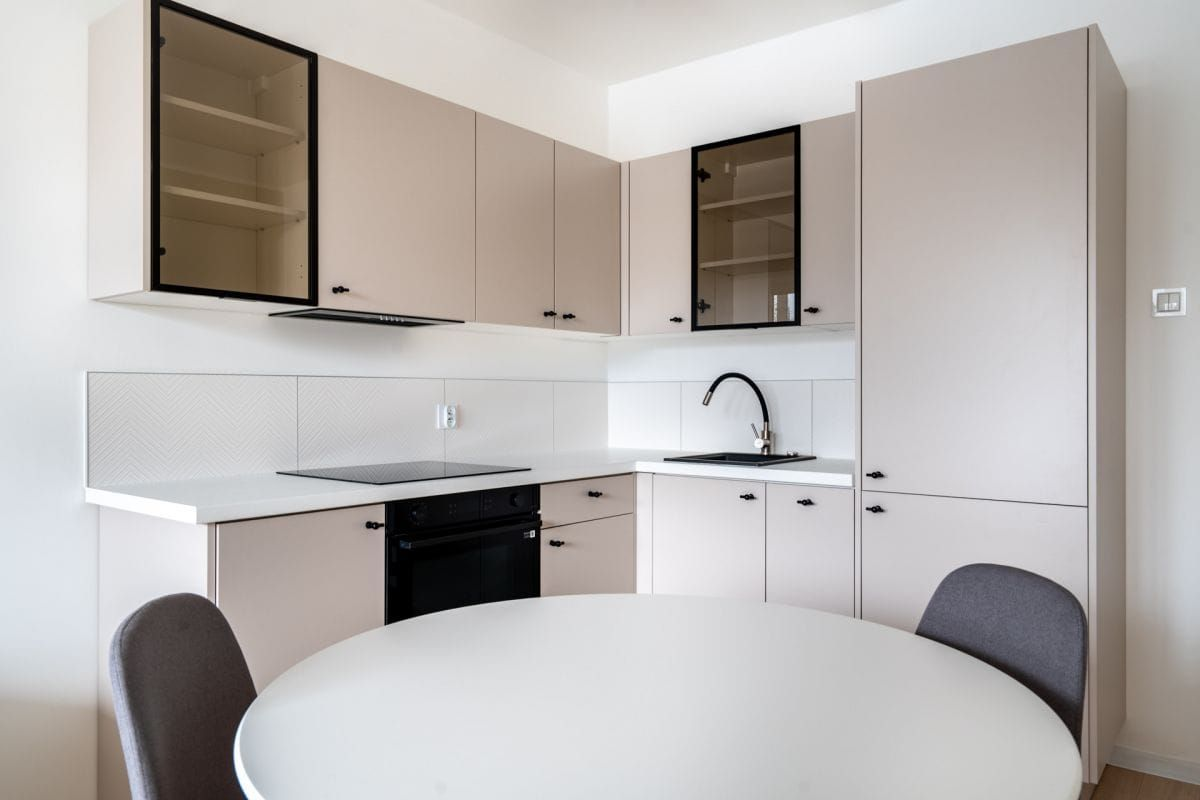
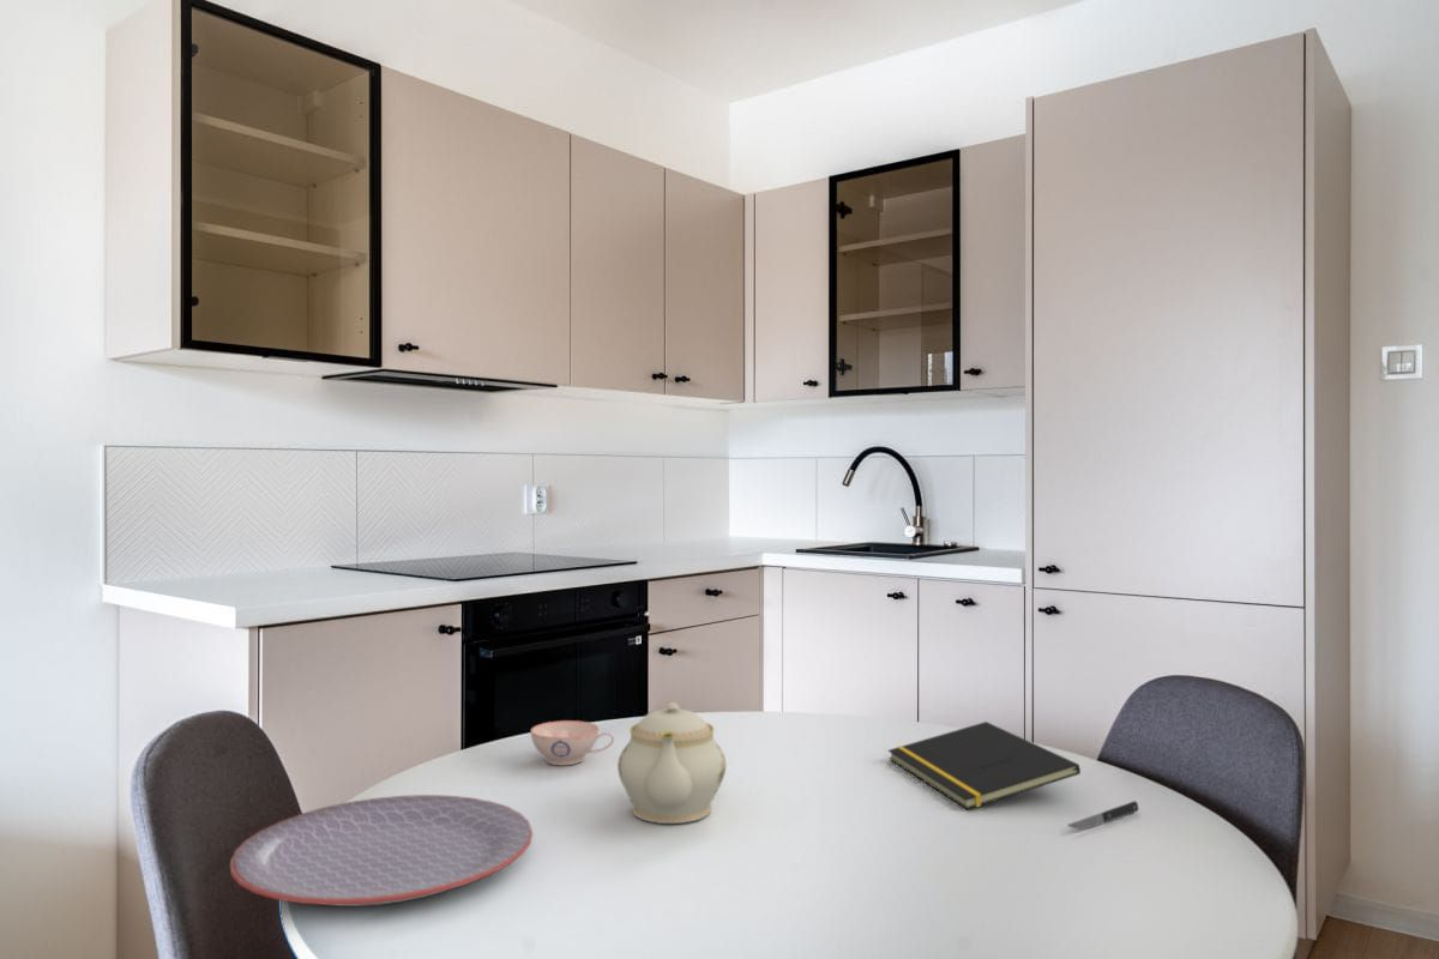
+ teacup [530,719,615,766]
+ plate [229,794,534,907]
+ kitchen knife [1066,800,1139,831]
+ teapot [616,701,727,825]
+ notepad [887,720,1082,810]
